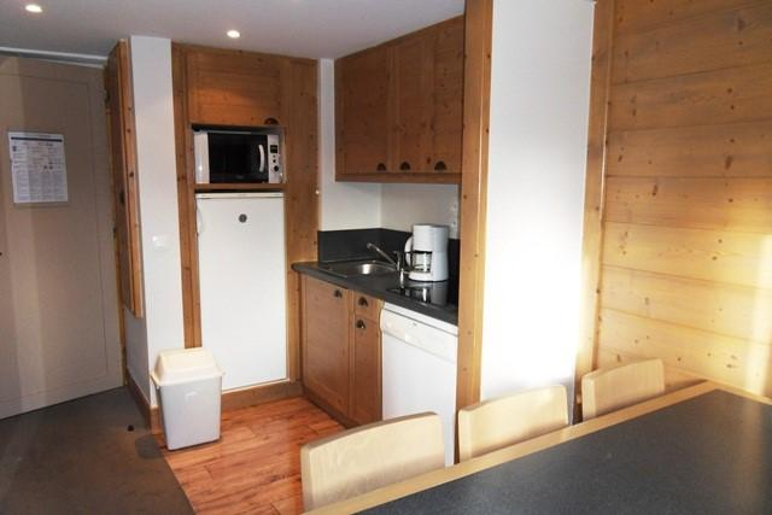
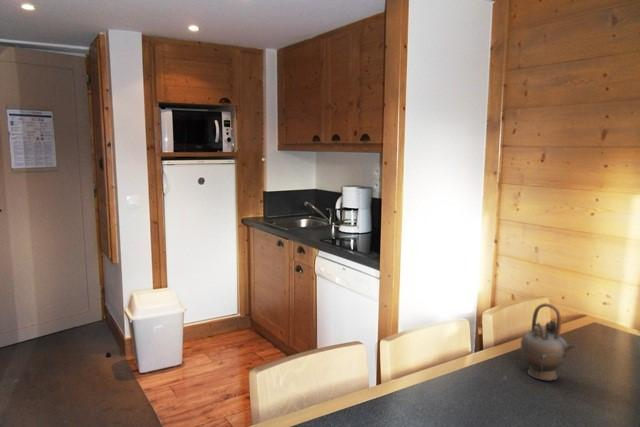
+ teapot [520,302,577,381]
